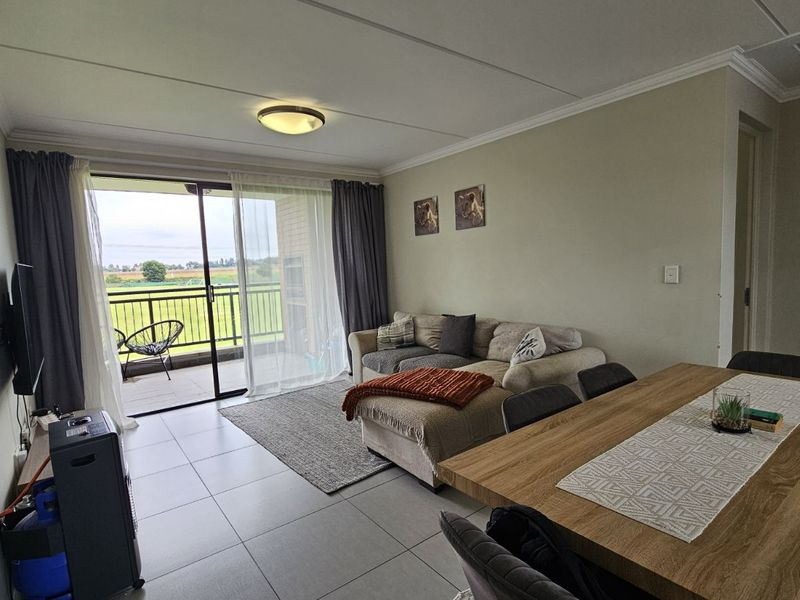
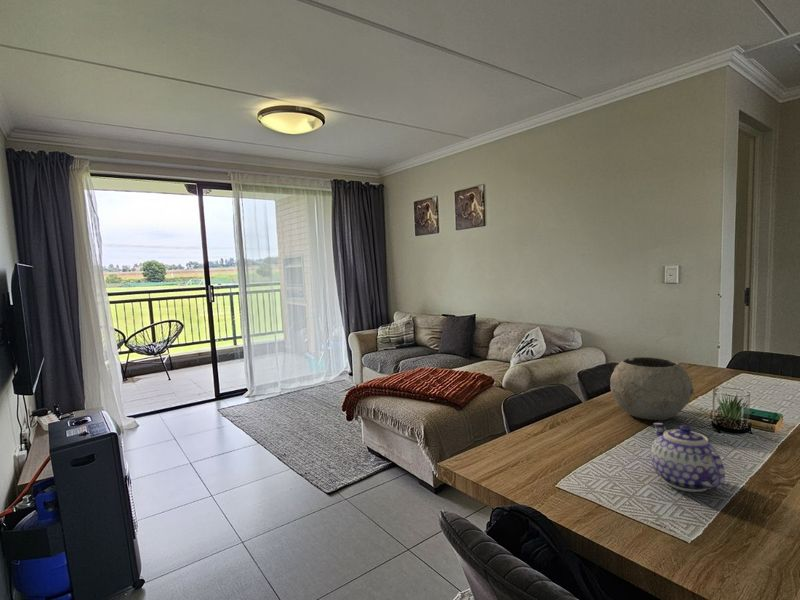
+ teapot [650,422,726,493]
+ bowl [609,356,695,421]
